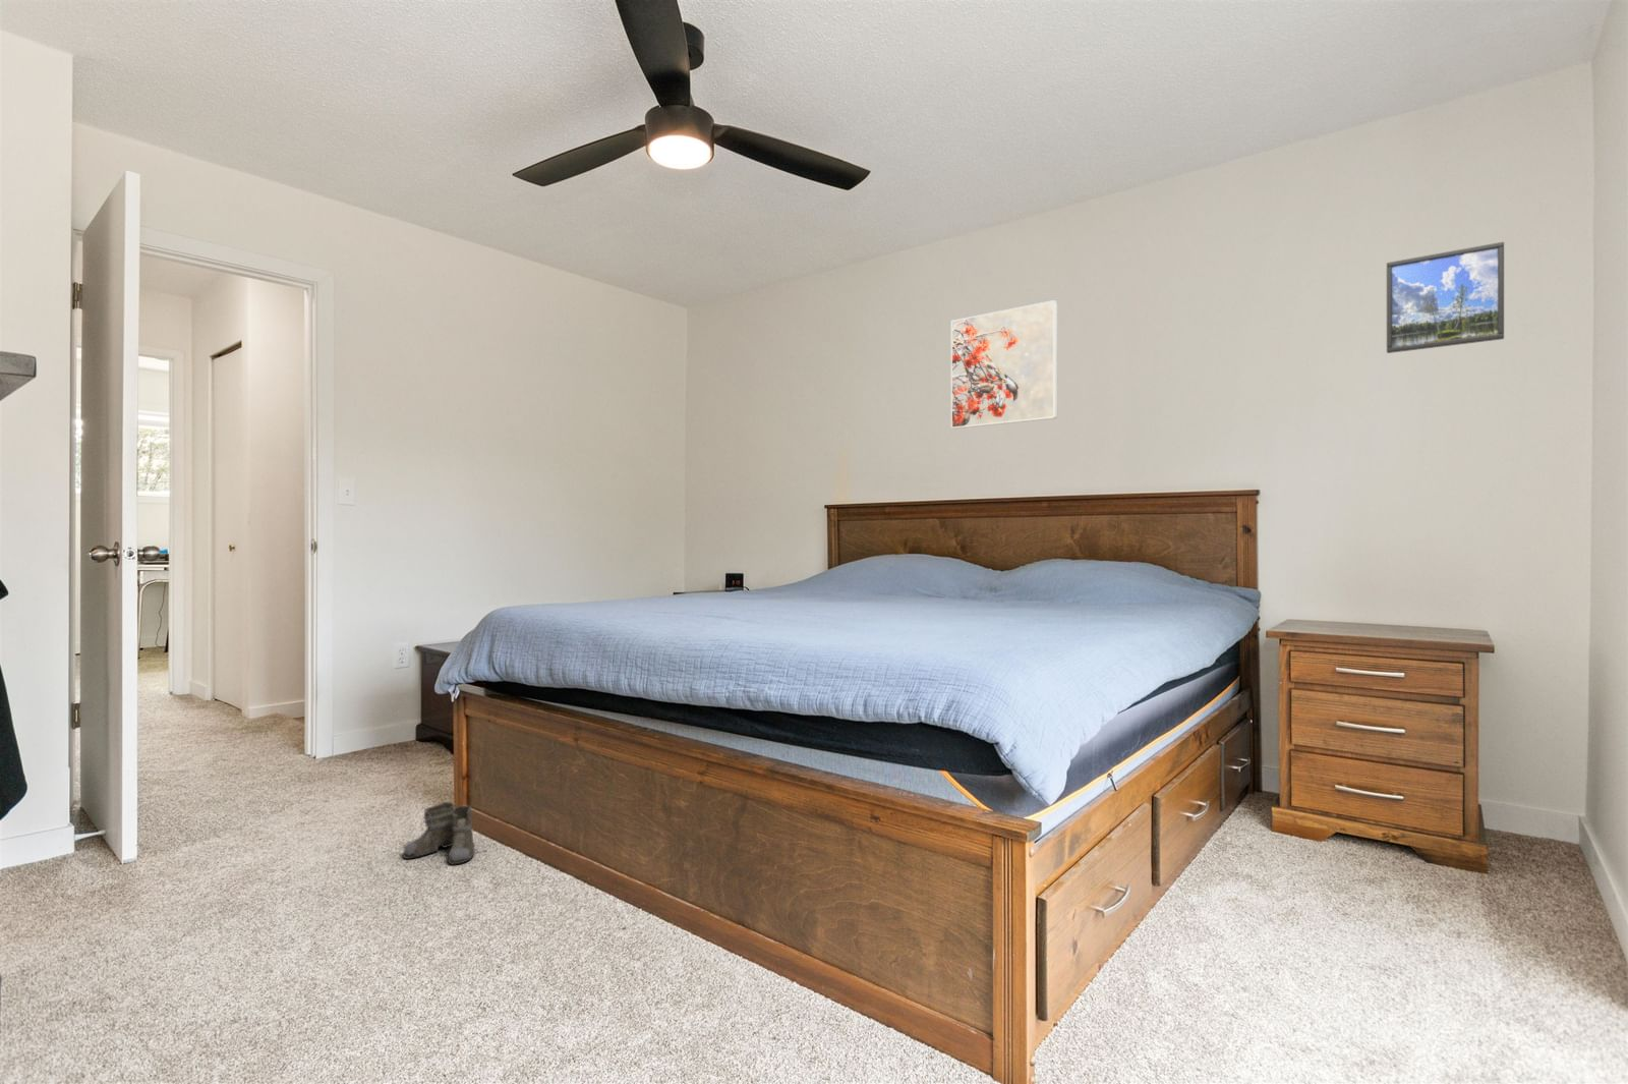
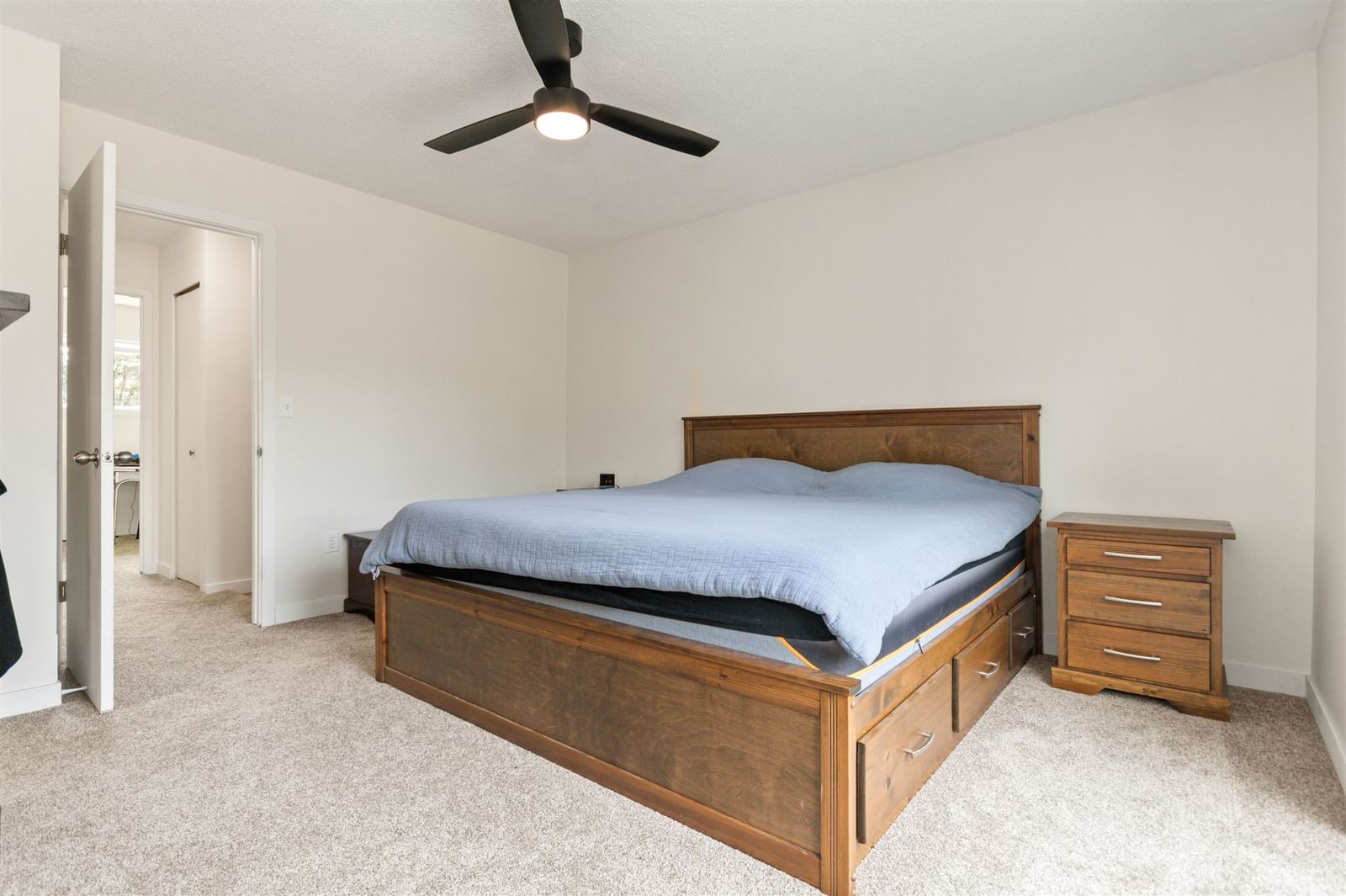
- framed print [1386,241,1505,354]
- boots [402,801,486,866]
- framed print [951,299,1058,429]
